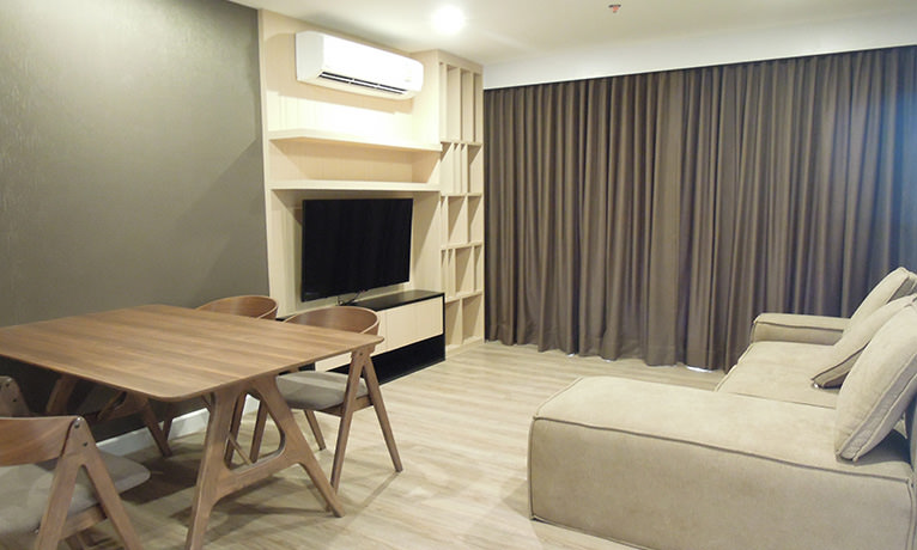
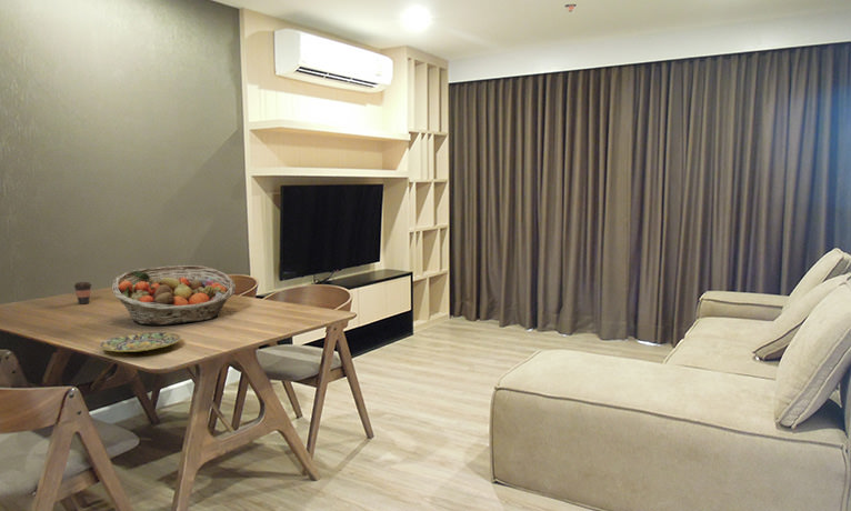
+ coffee cup [72,281,93,305]
+ fruit basket [111,264,237,327]
+ plate [99,331,182,353]
